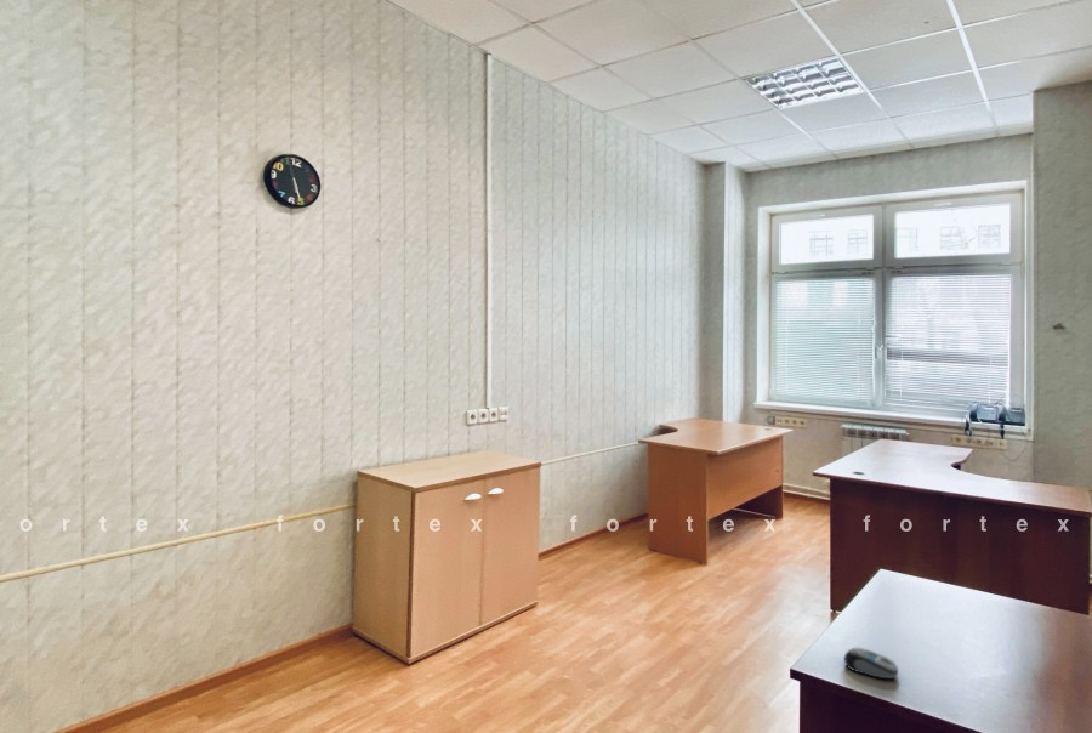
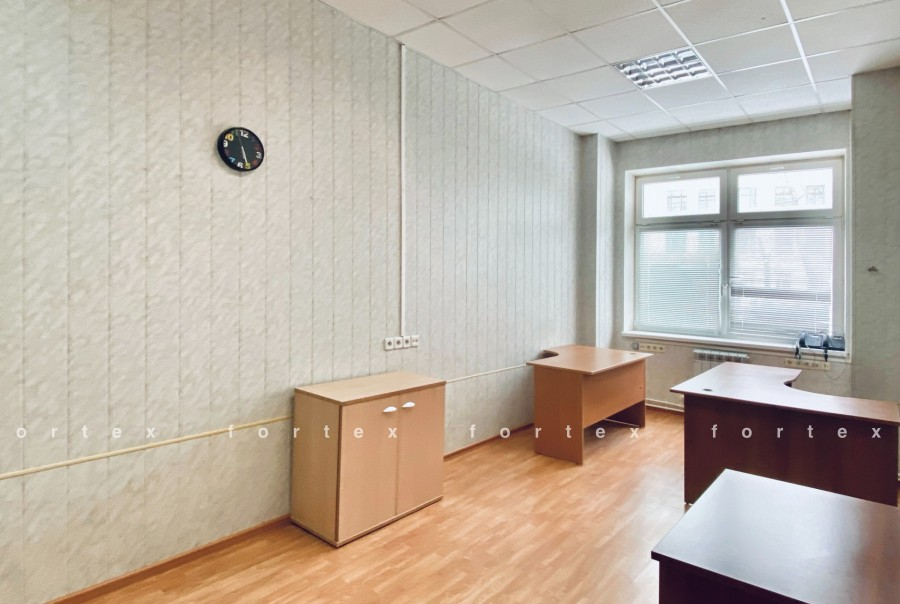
- computer mouse [843,647,899,680]
